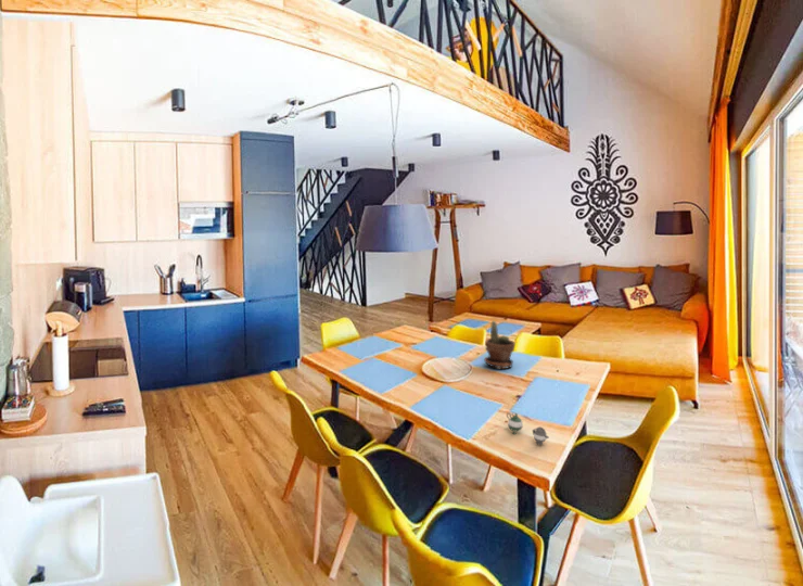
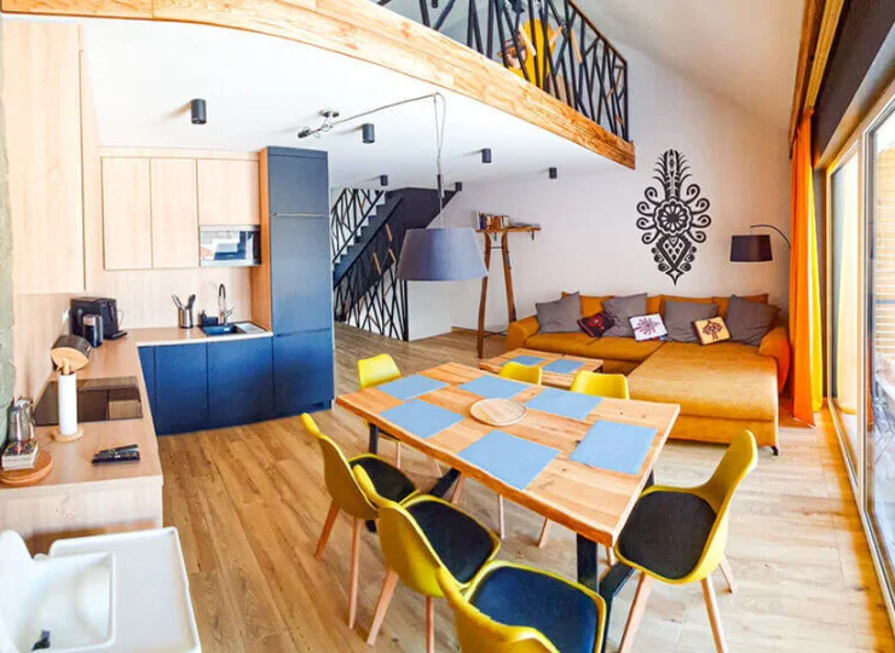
- potted plant [483,320,517,370]
- teapot [506,411,550,446]
